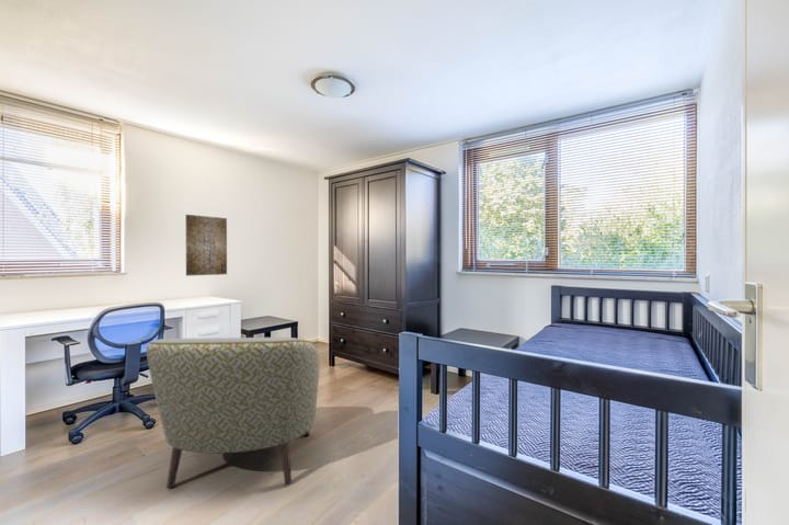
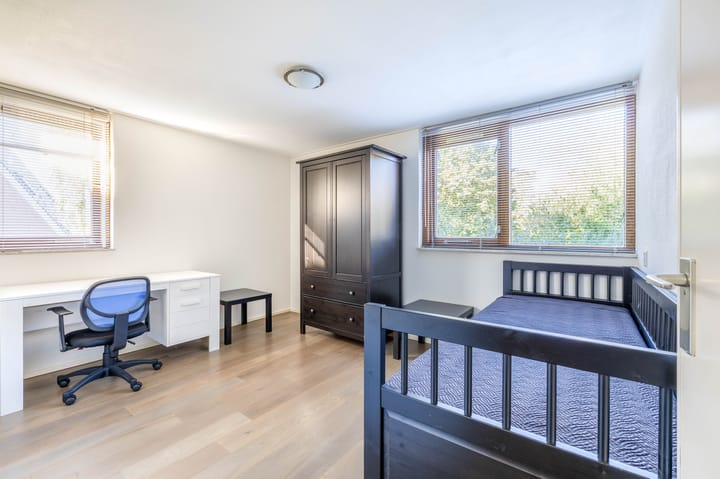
- armchair [146,336,320,489]
- wall art [185,214,228,277]
